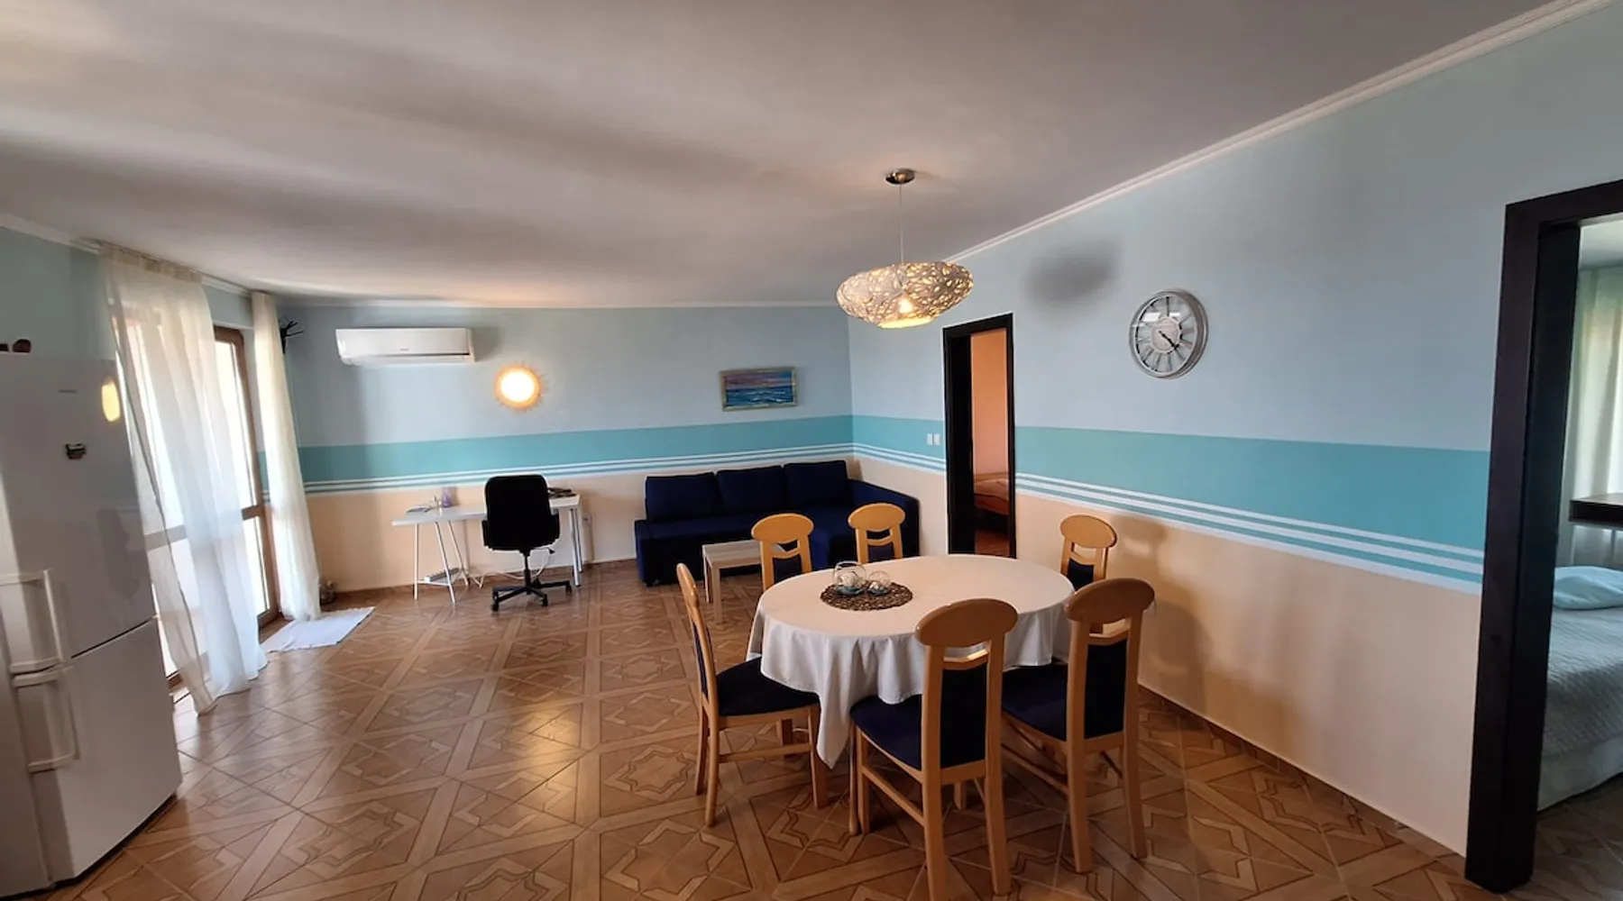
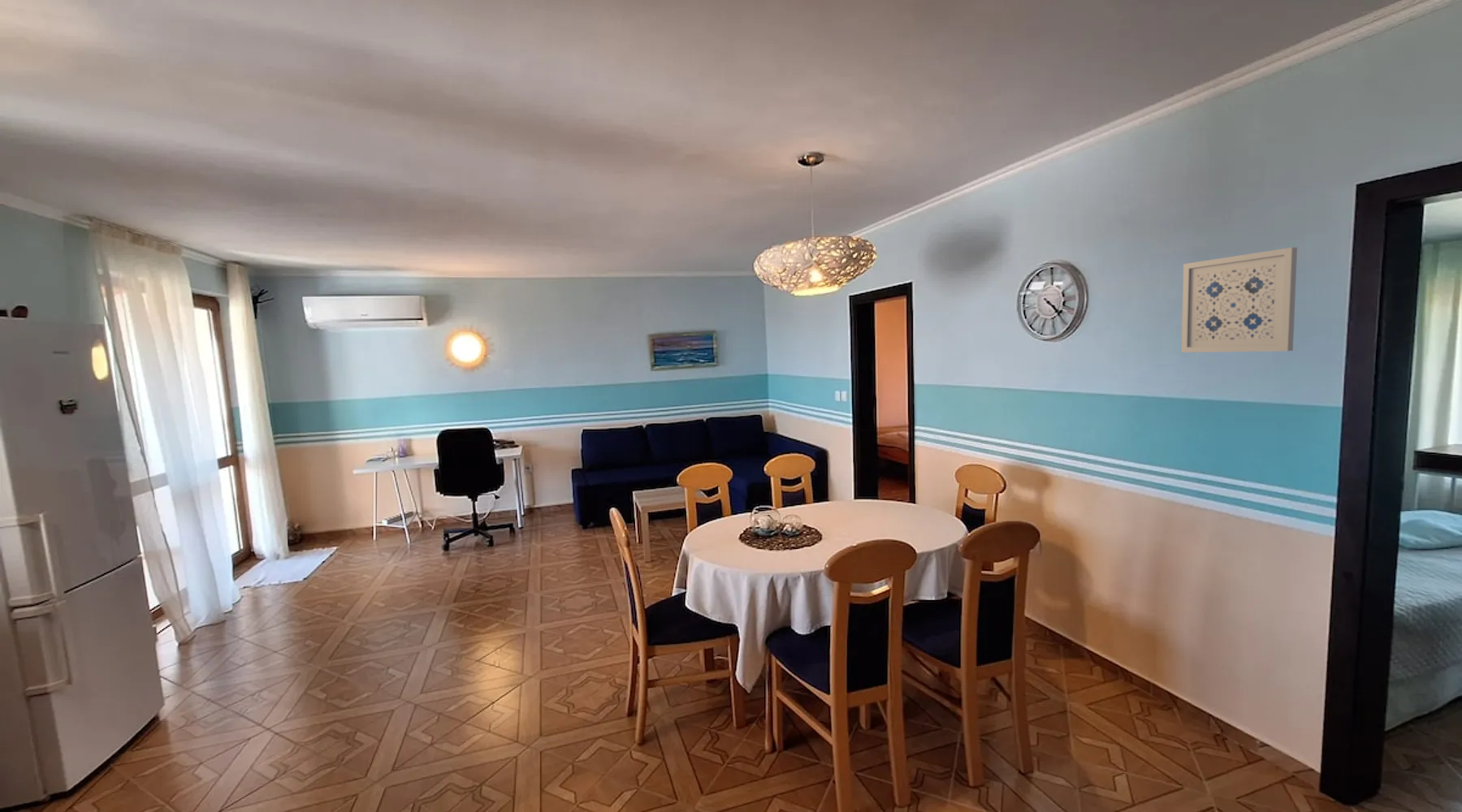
+ wall art [1180,247,1298,353]
